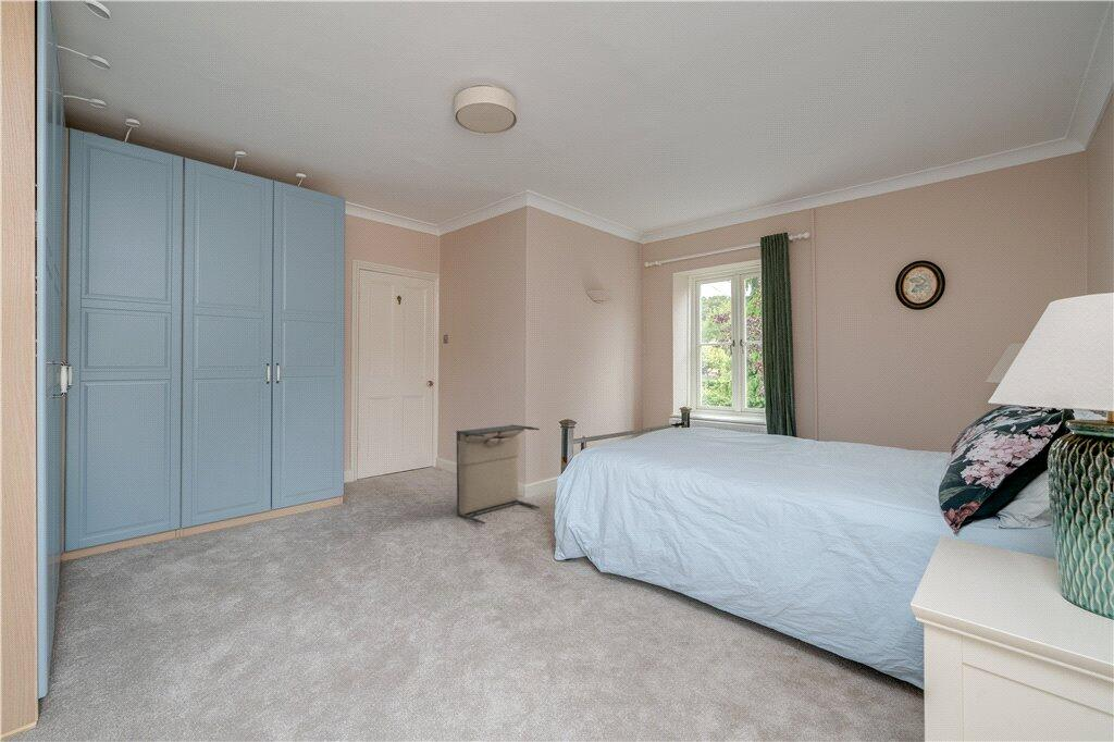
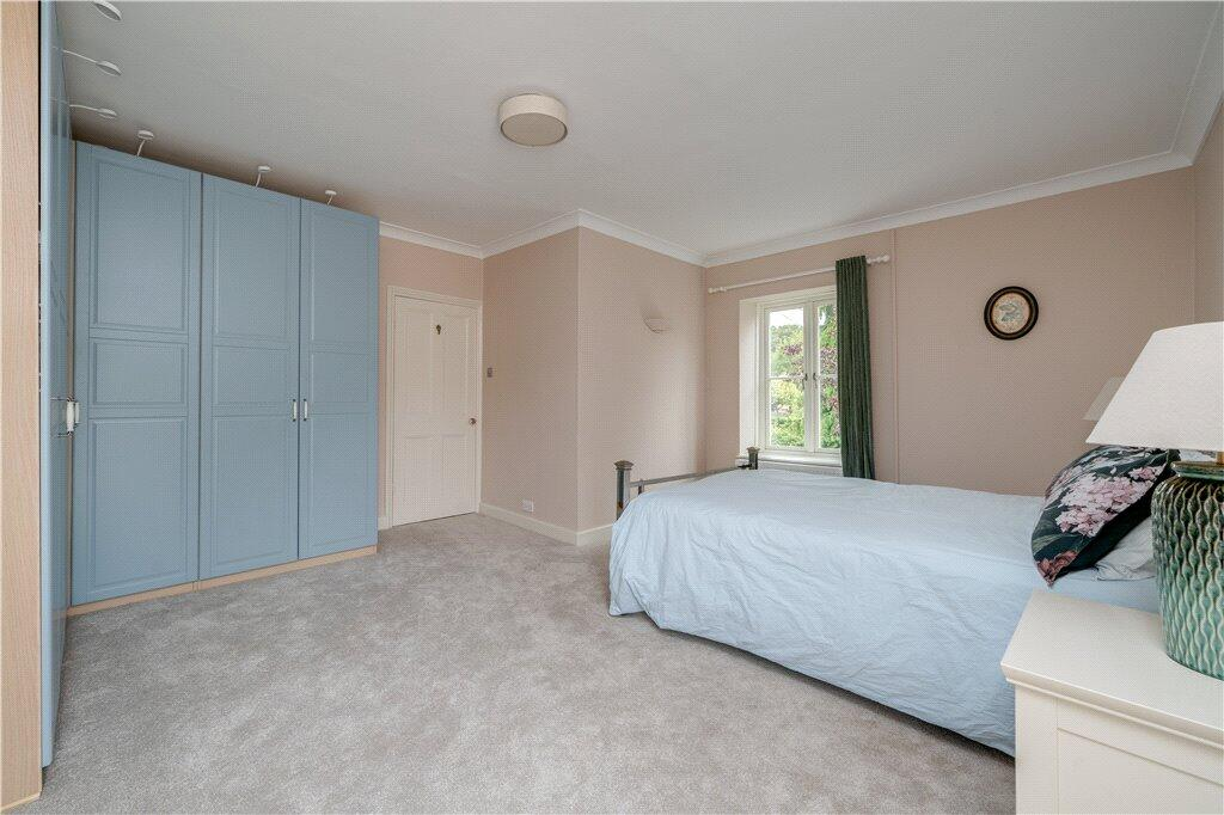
- laundry hamper [455,424,541,525]
